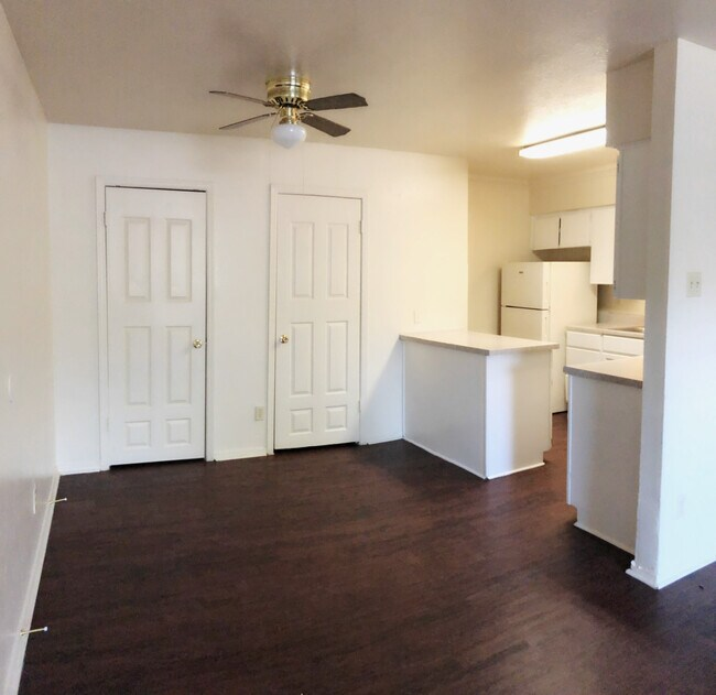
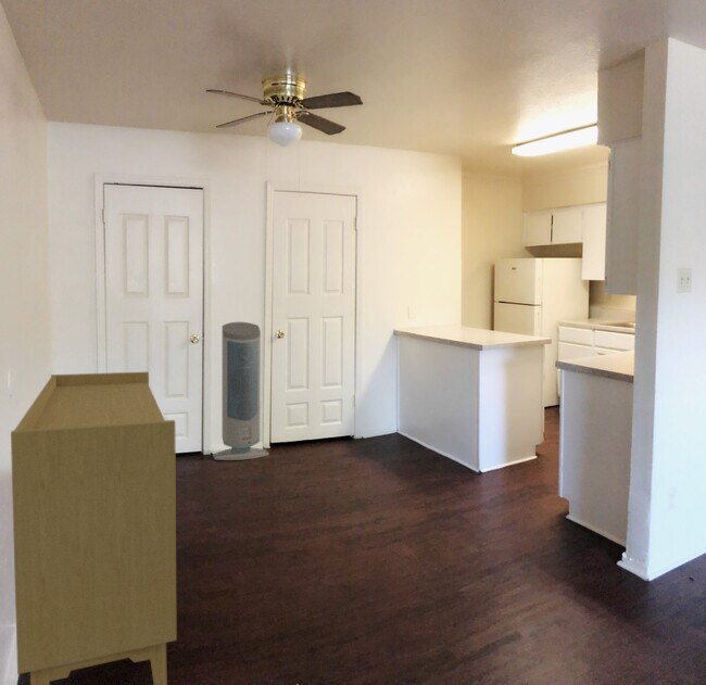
+ sideboard [10,370,178,685]
+ air purifier [212,321,270,461]
